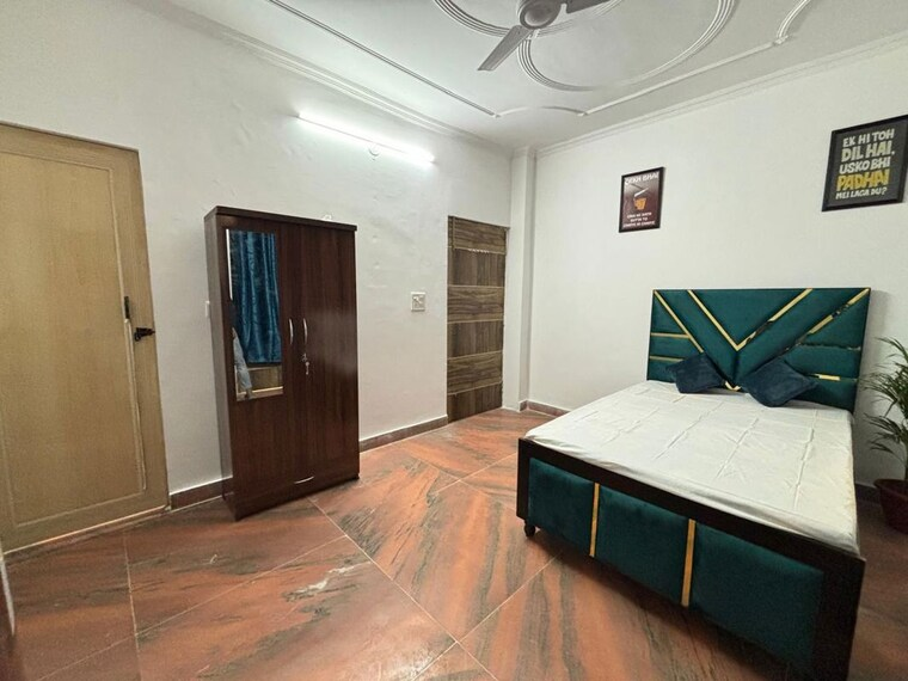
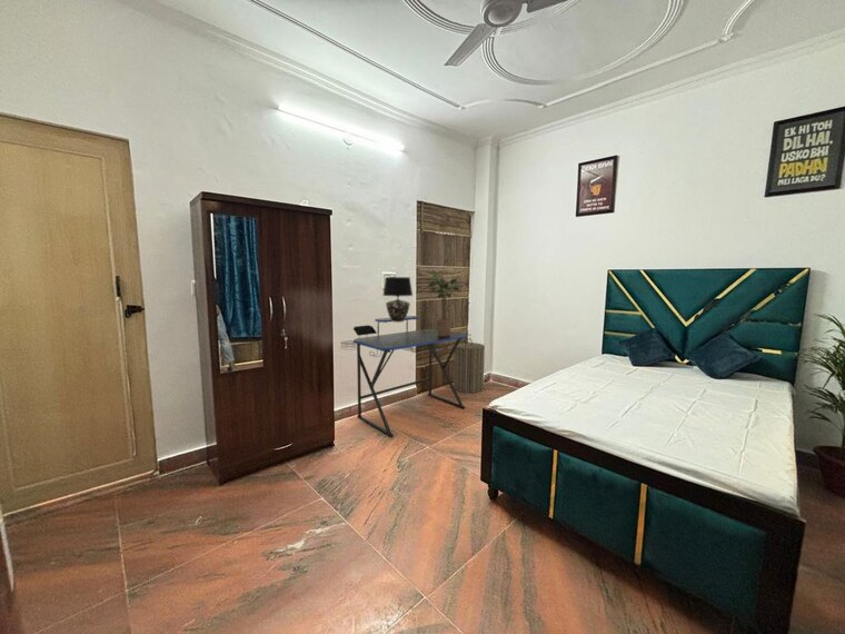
+ desk [339,315,473,438]
+ table lamp [381,276,414,324]
+ laundry hamper [453,337,486,394]
+ potted plant [426,273,464,336]
